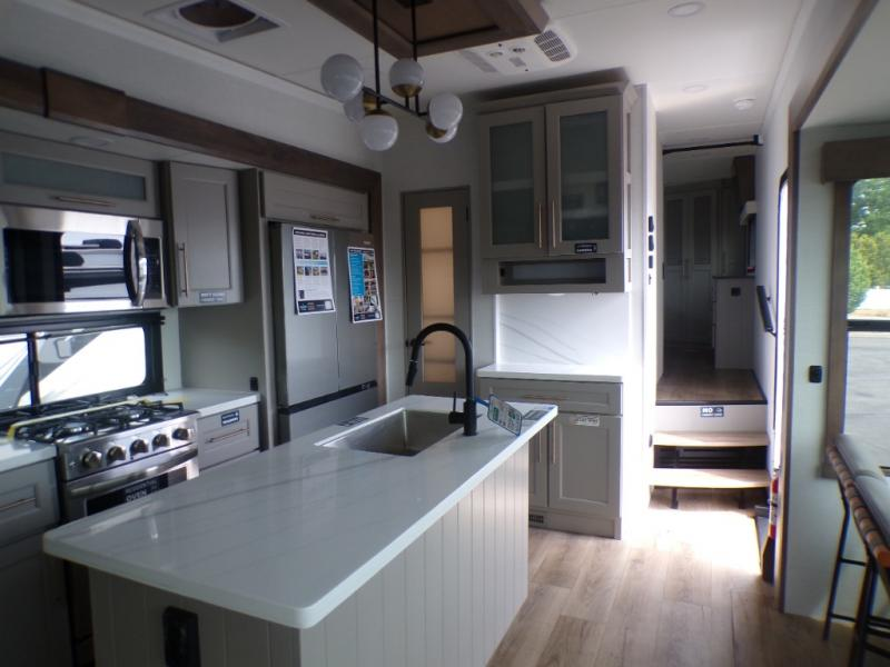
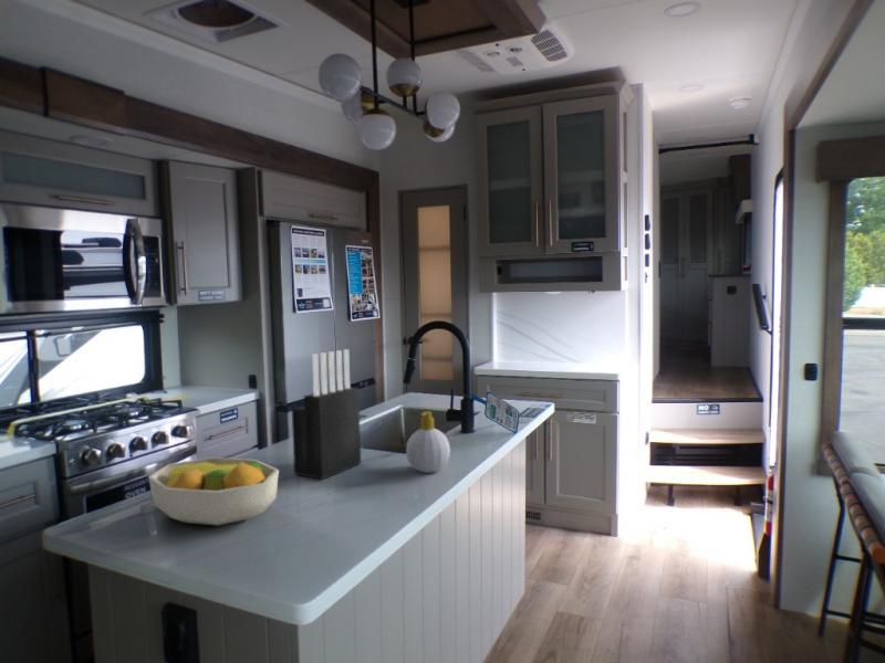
+ knife block [291,348,362,481]
+ soap bottle [405,411,451,474]
+ fruit bowl [147,456,280,526]
